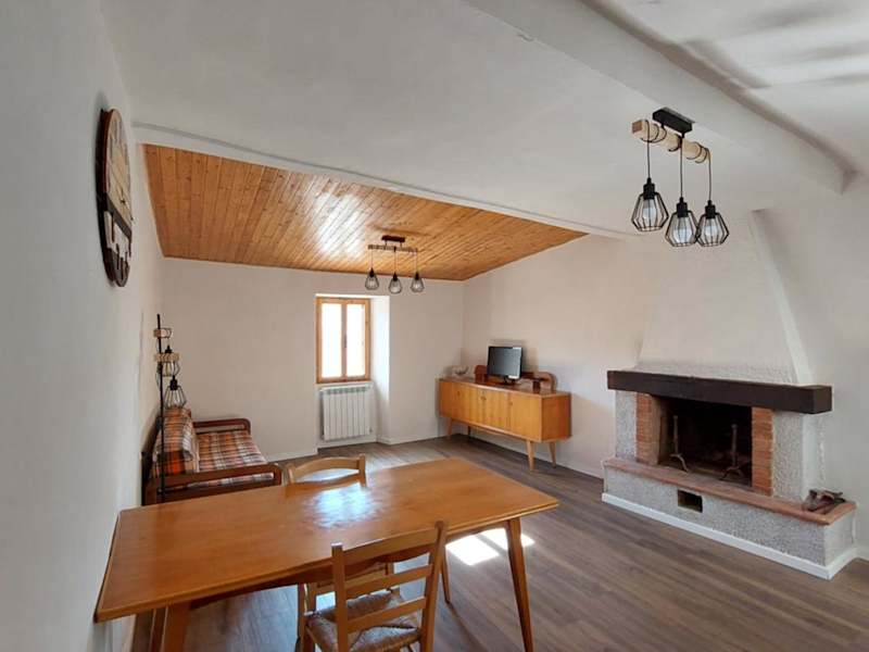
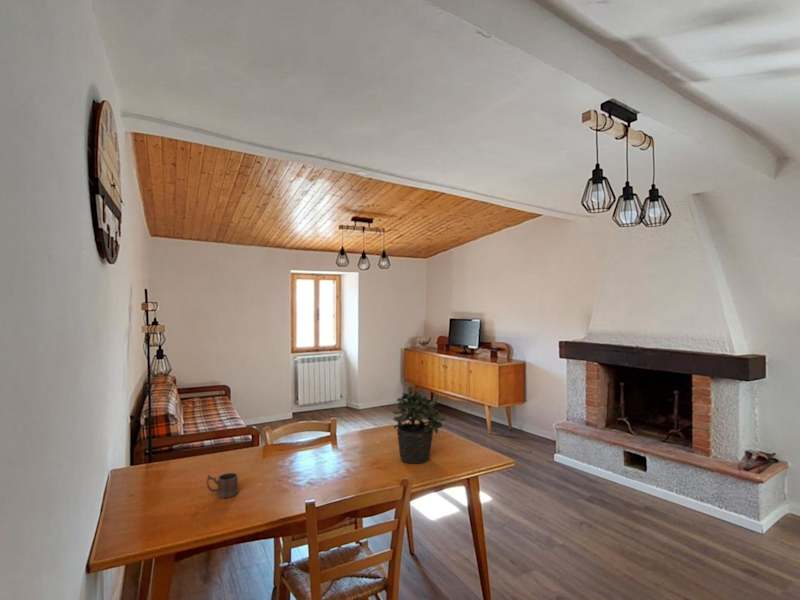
+ mug [205,472,239,499]
+ potted plant [392,386,447,465]
